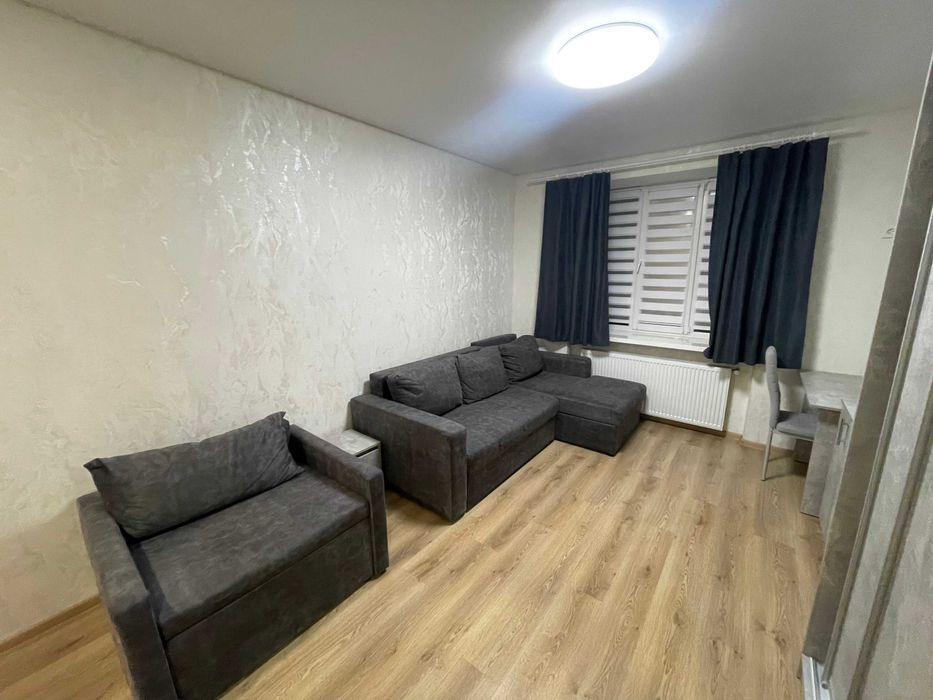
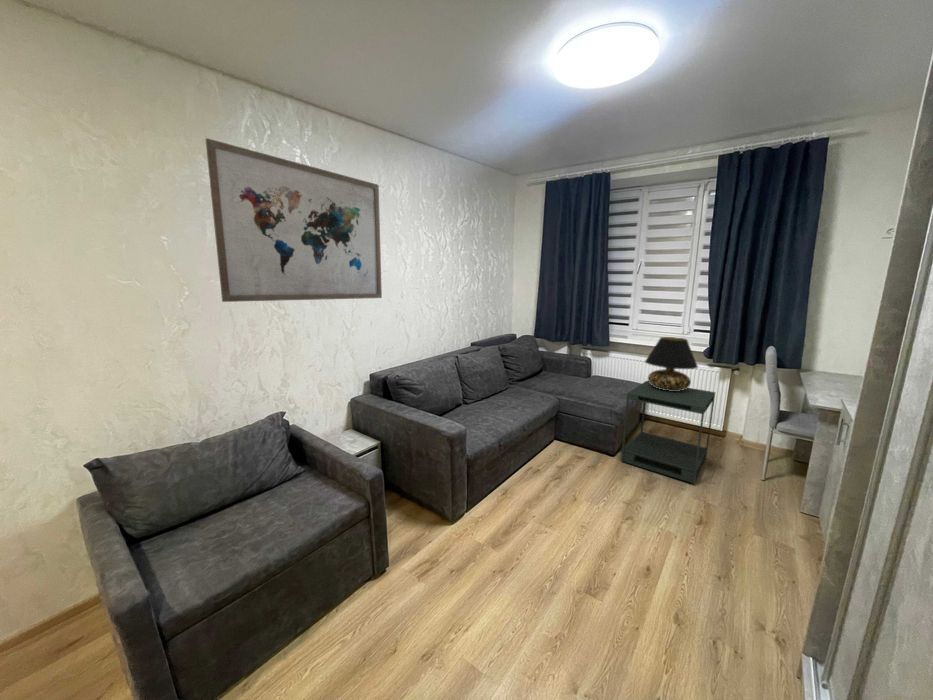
+ wall art [204,137,383,303]
+ side table [620,380,716,485]
+ table lamp [644,336,699,391]
